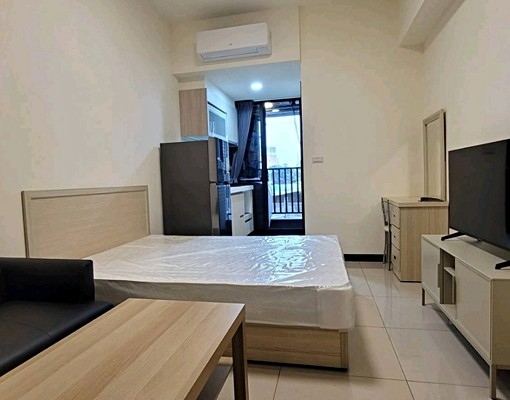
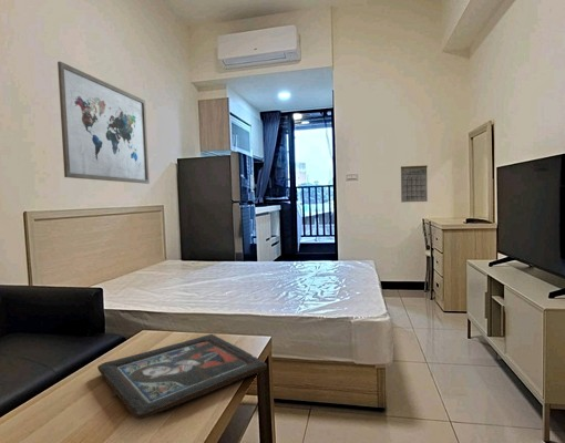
+ wall art [56,60,151,185]
+ calendar [400,161,429,204]
+ religious icon [96,333,268,421]
